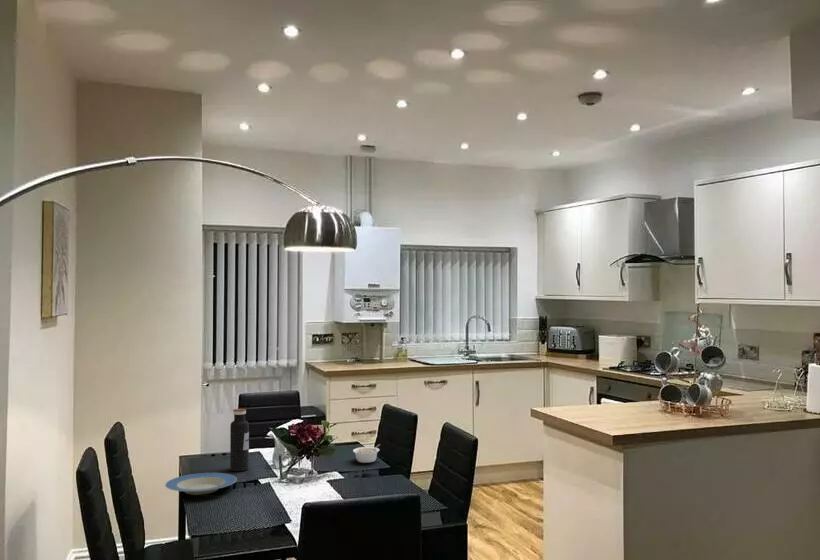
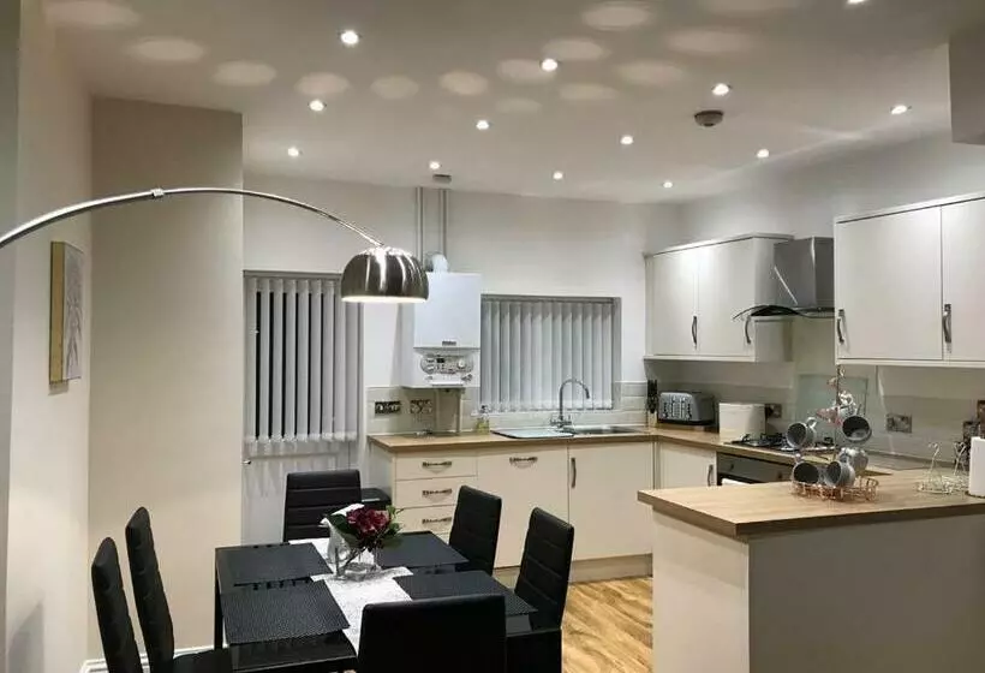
- water bottle [229,408,250,472]
- plate [164,472,238,496]
- legume [352,443,381,464]
